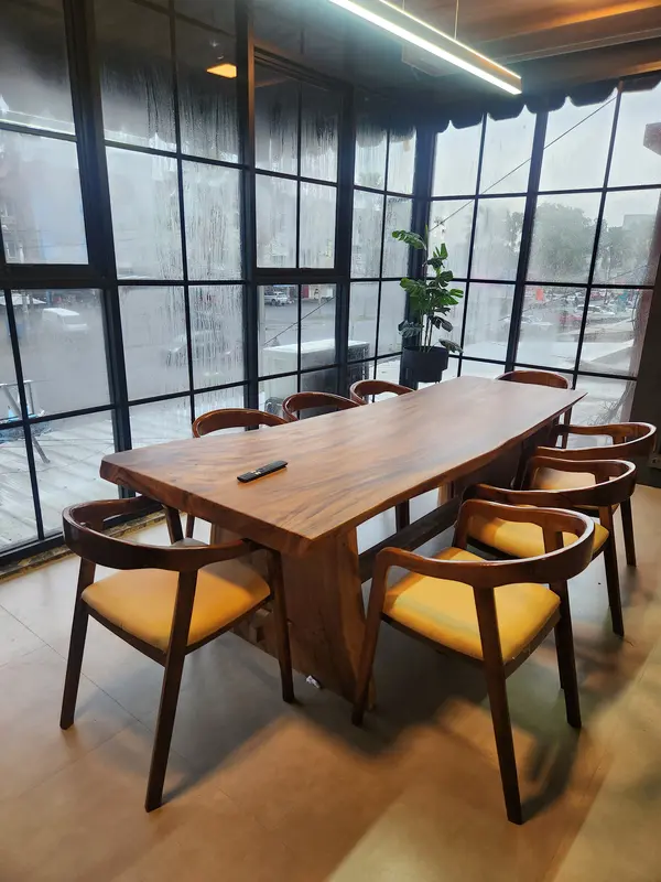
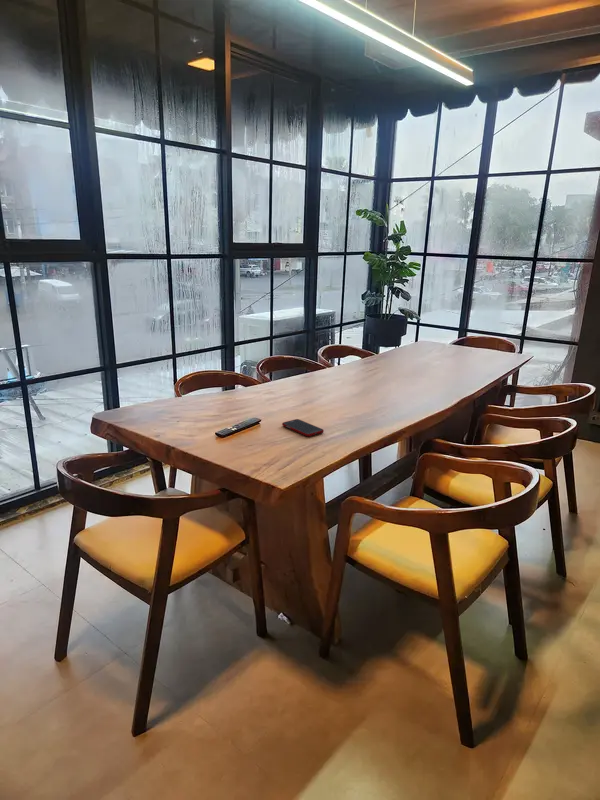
+ cell phone [281,418,325,437]
